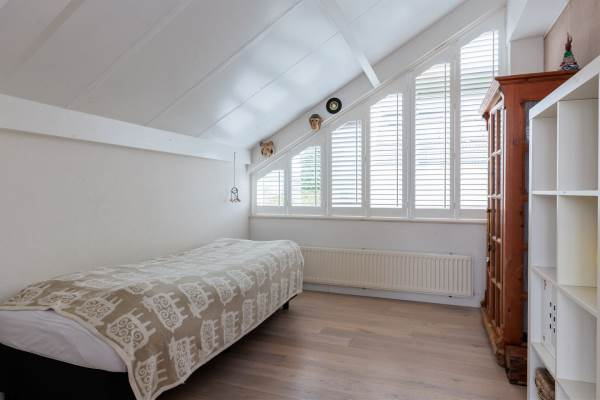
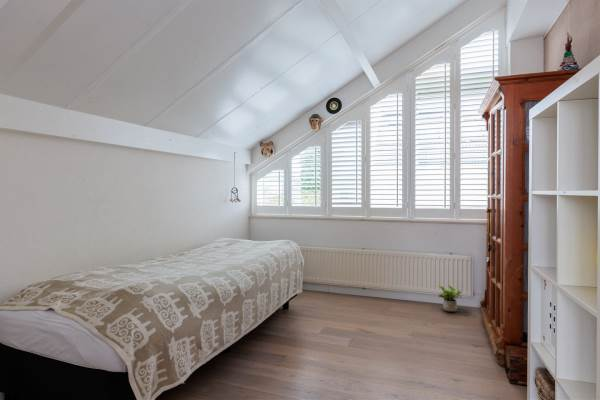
+ potted plant [437,284,463,312]
